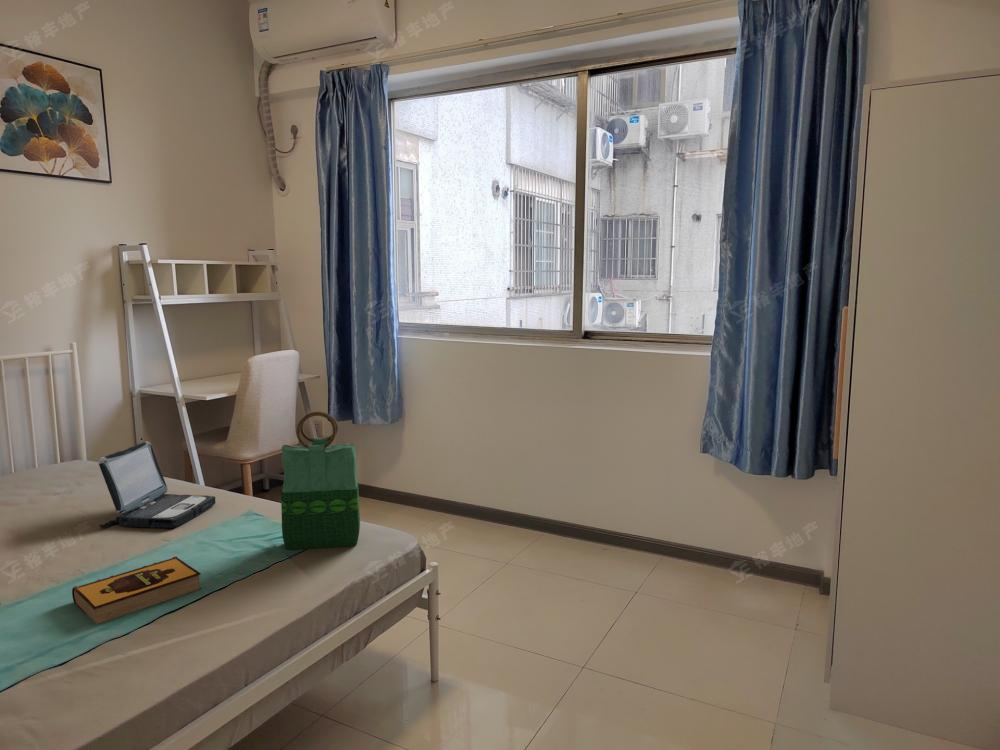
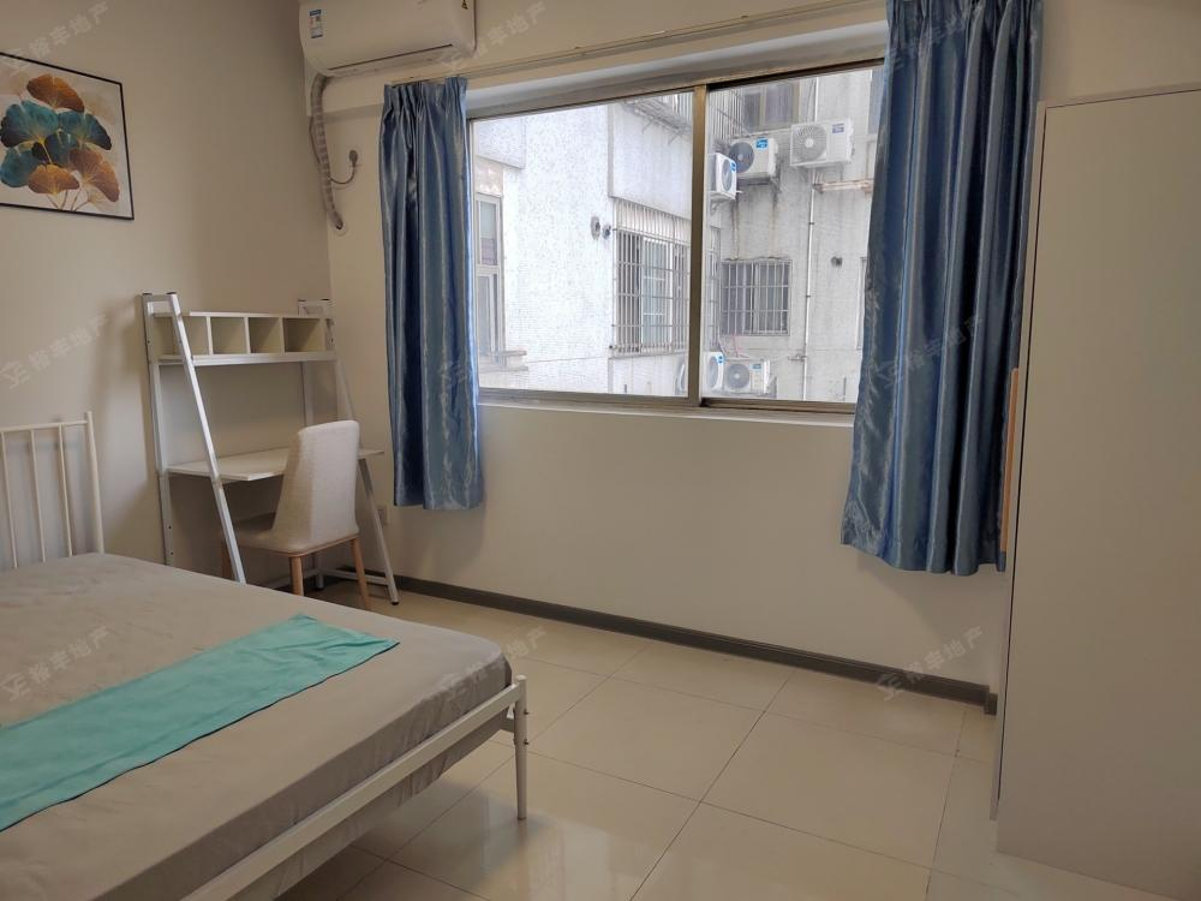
- hardback book [71,555,203,625]
- tote bag [280,411,361,551]
- laptop [97,441,216,529]
